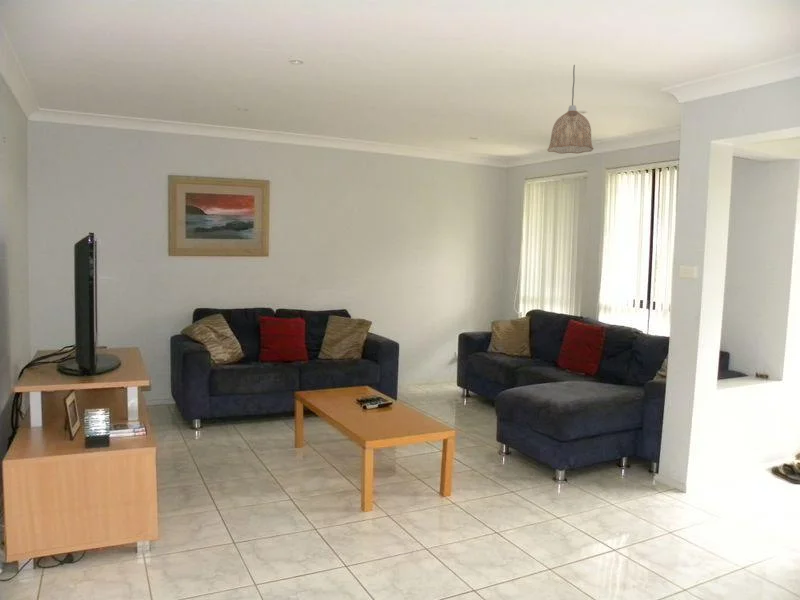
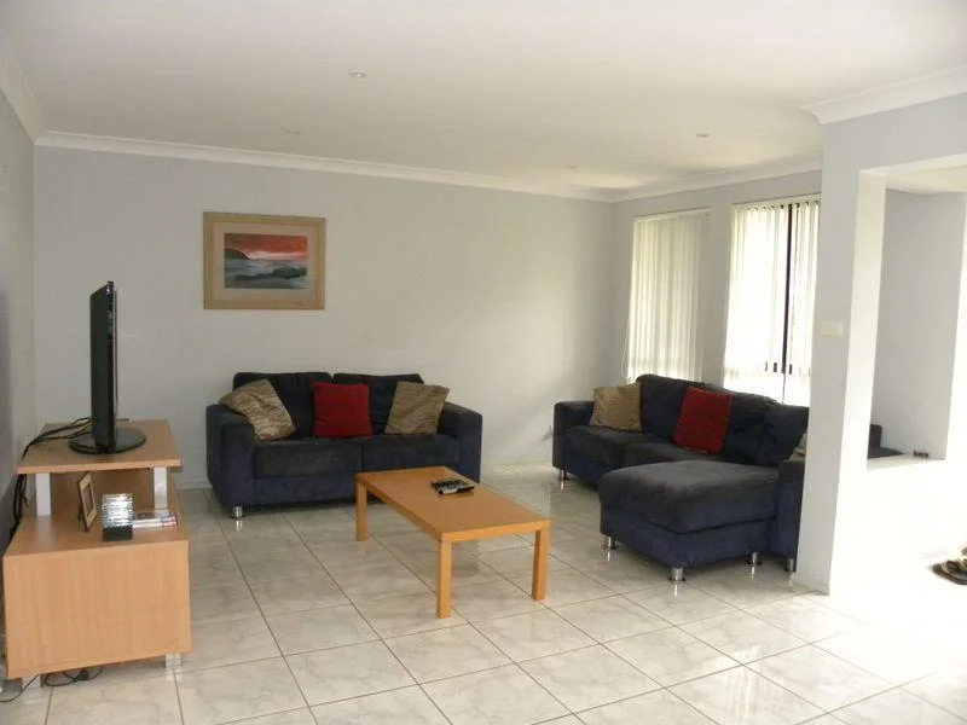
- pendant lamp [546,64,595,155]
